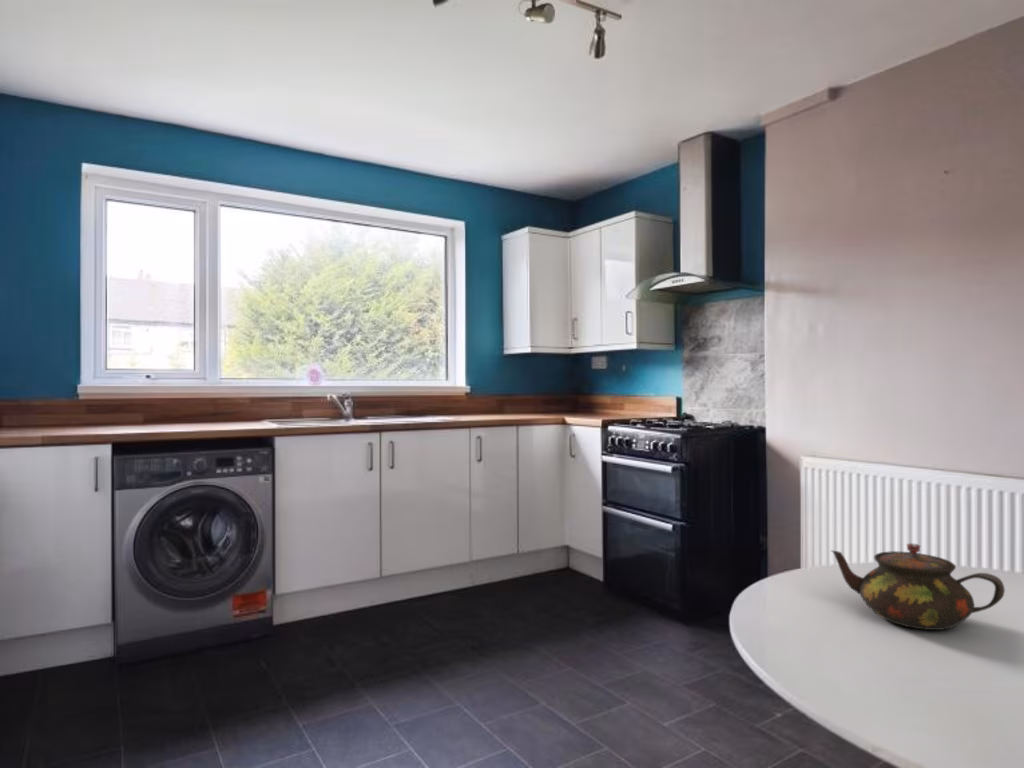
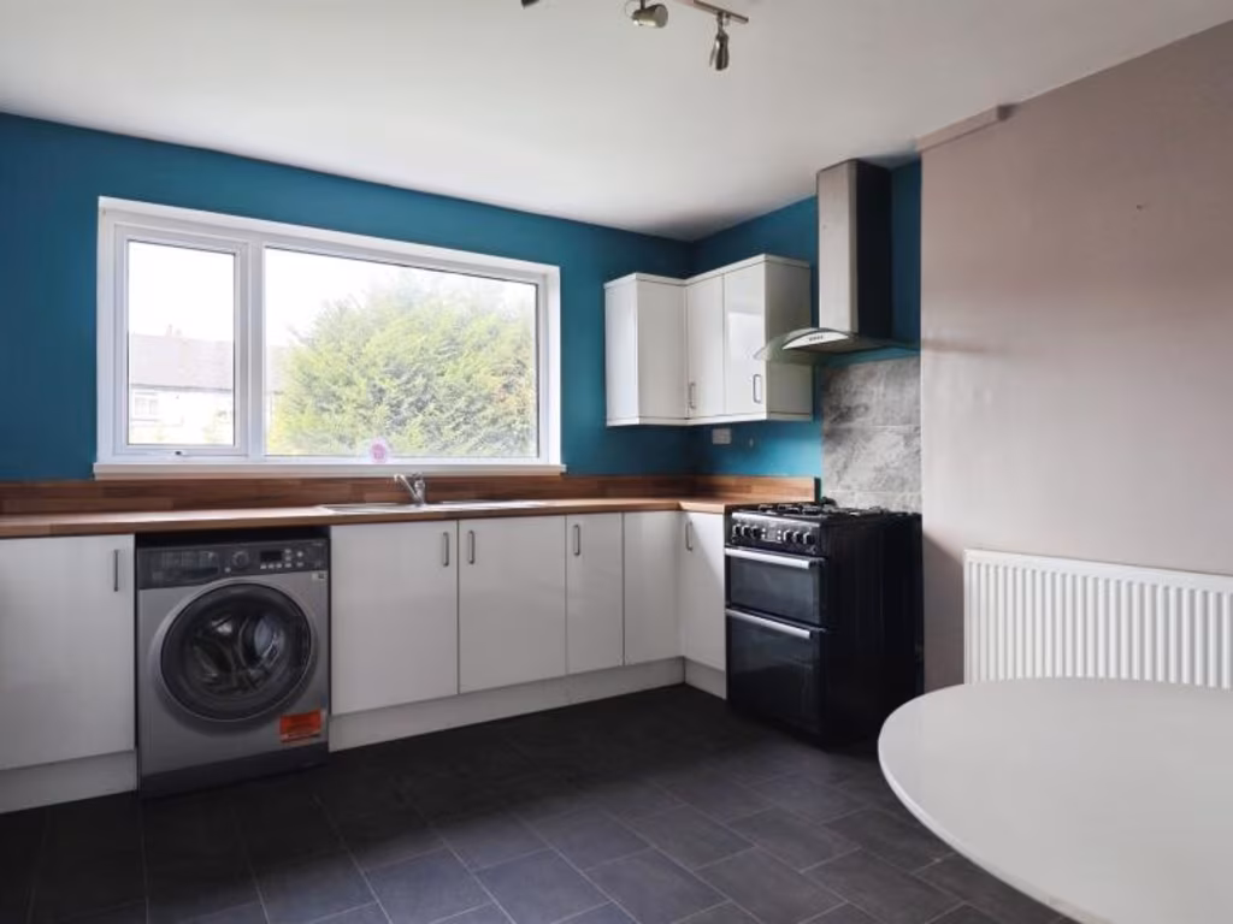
- teapot [830,542,1006,631]
